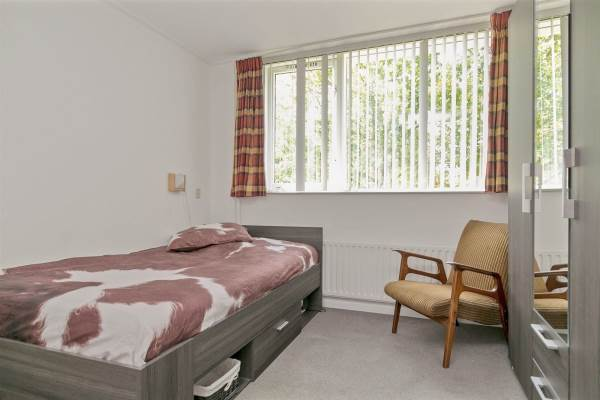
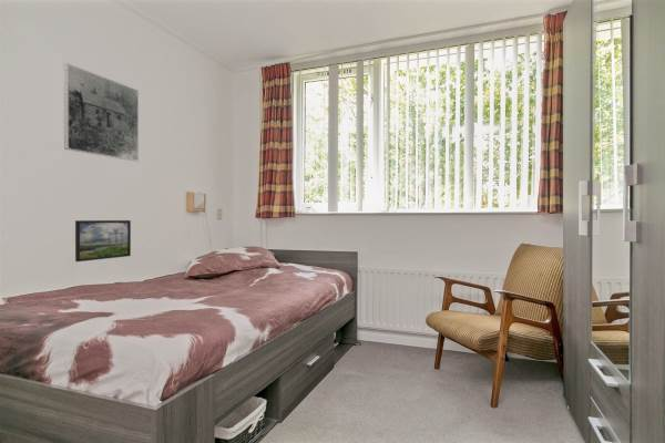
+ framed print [74,219,132,262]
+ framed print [63,62,140,163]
